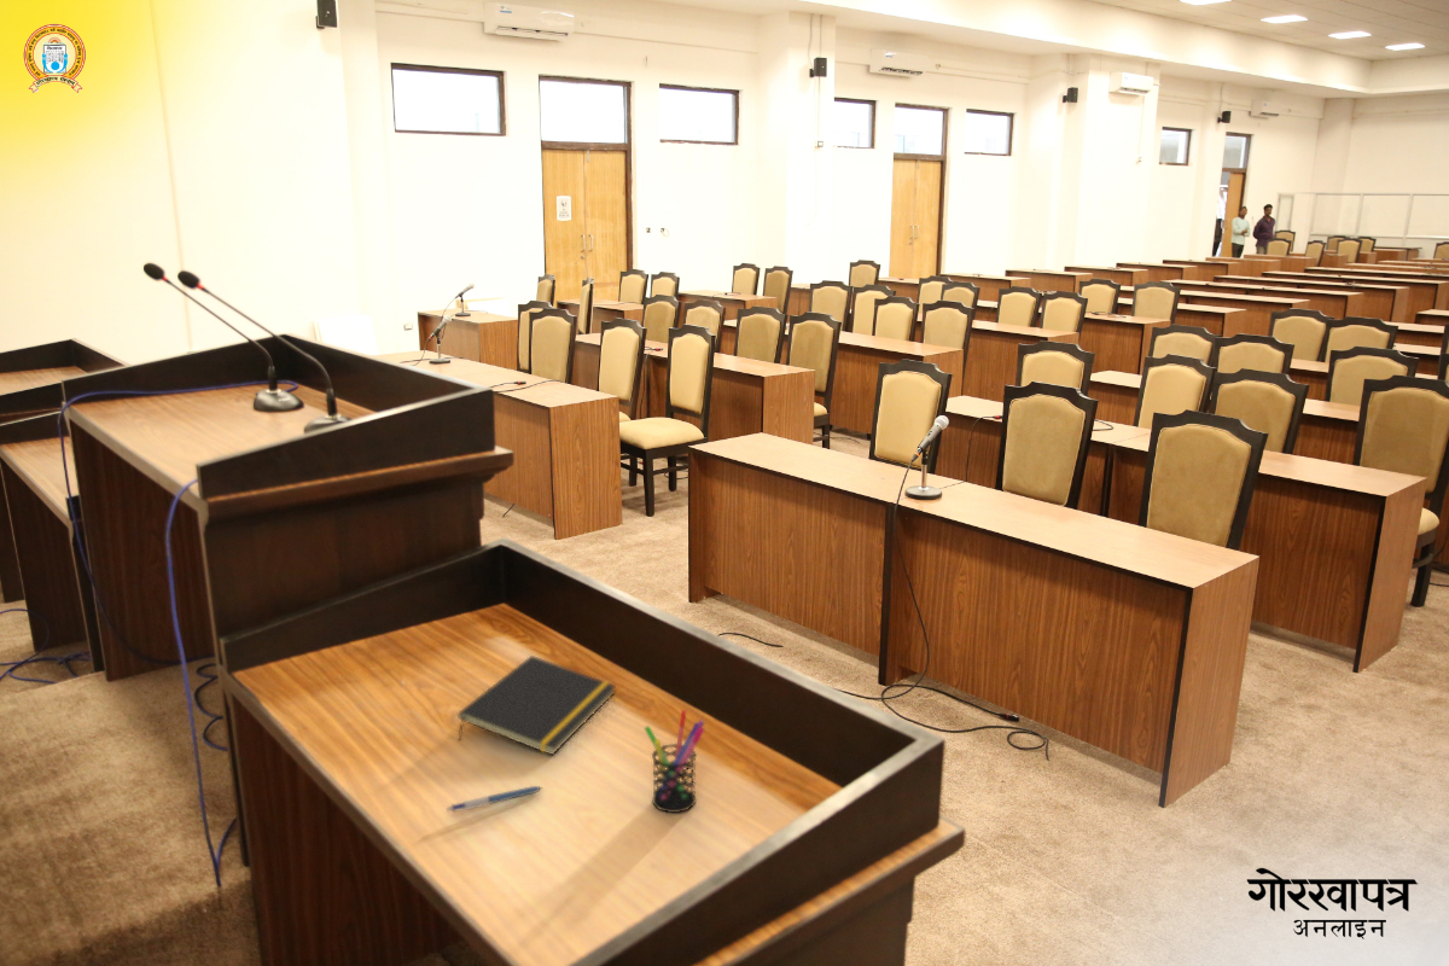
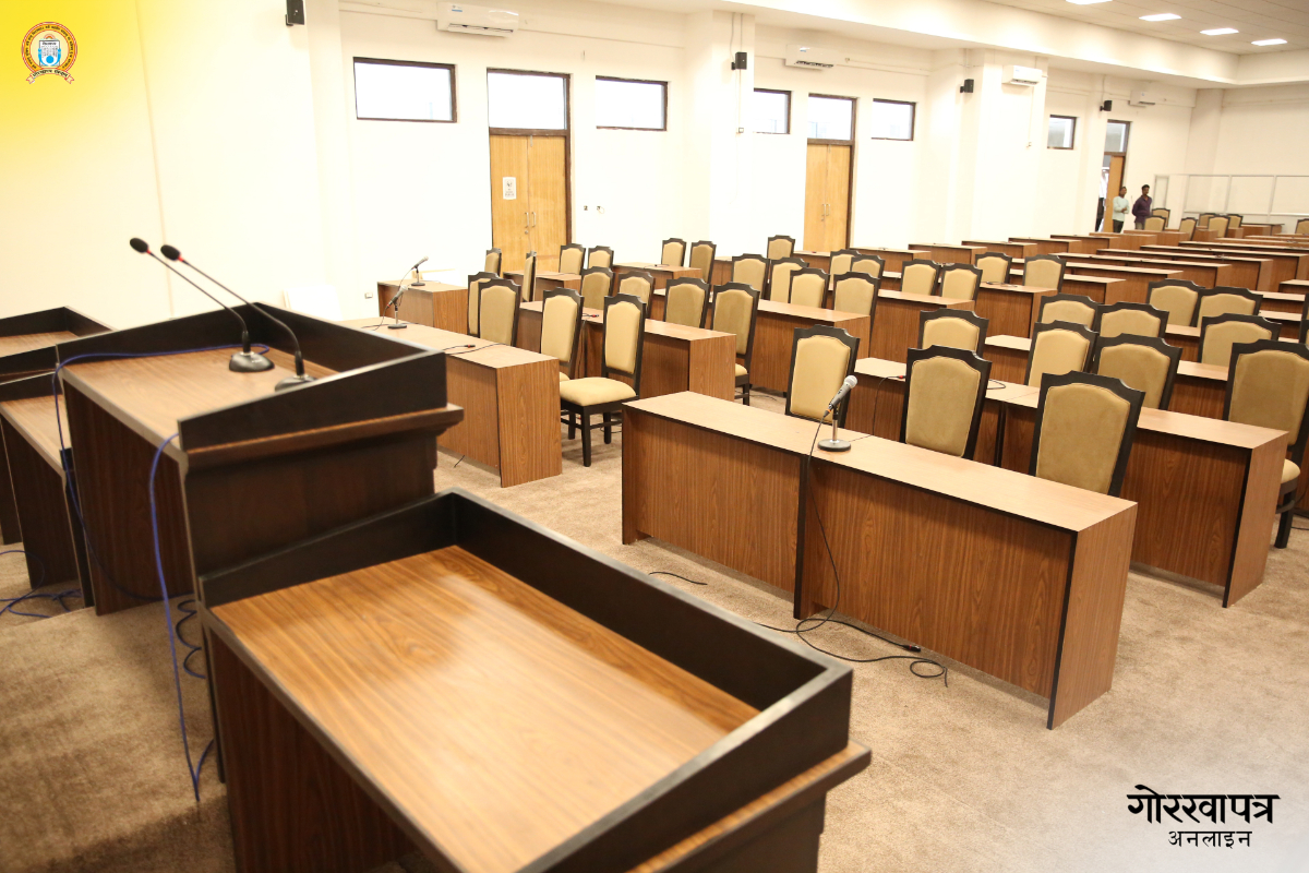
- pen holder [644,709,706,814]
- notepad [458,654,617,756]
- pen [446,785,543,813]
